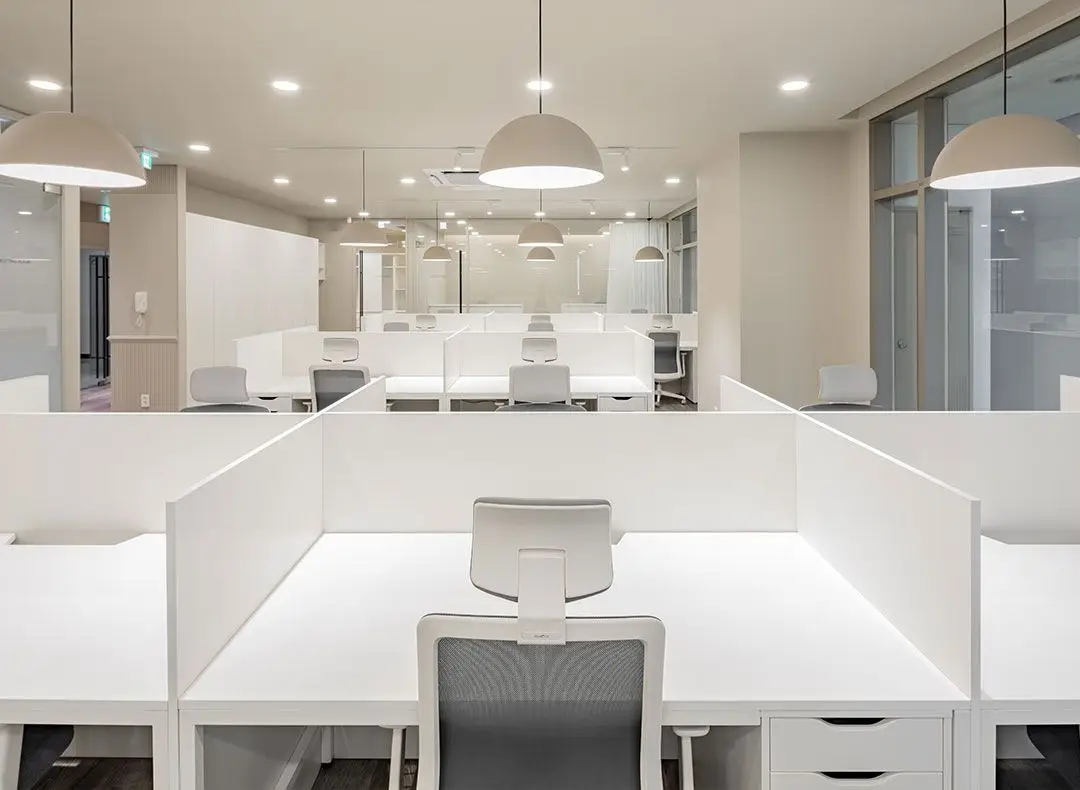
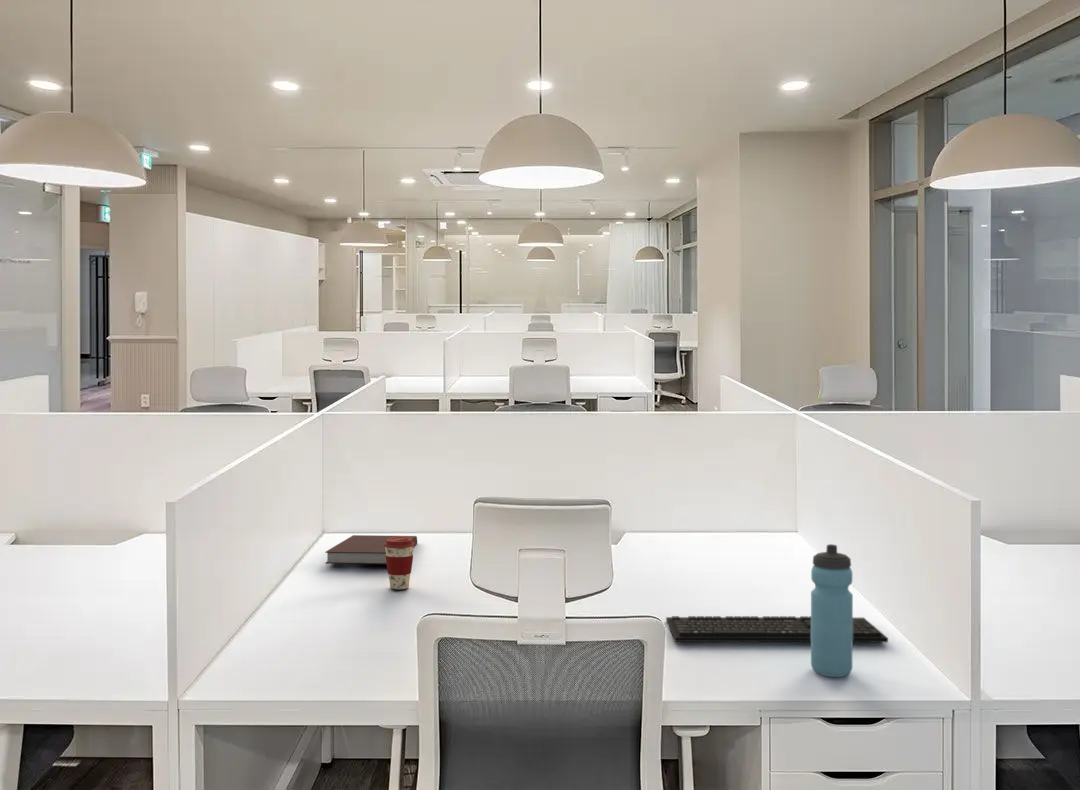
+ notebook [324,534,418,565]
+ keyboard [665,615,889,643]
+ coffee cup [384,537,415,590]
+ water bottle [810,543,854,678]
